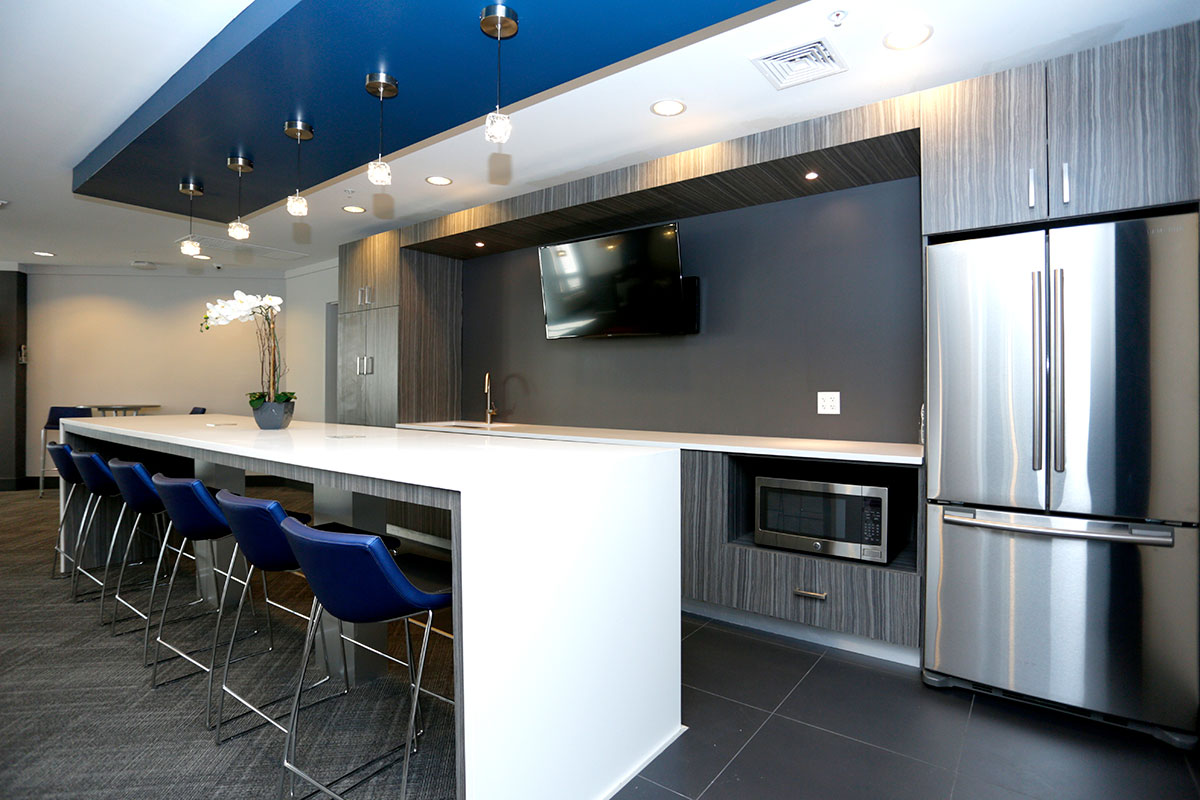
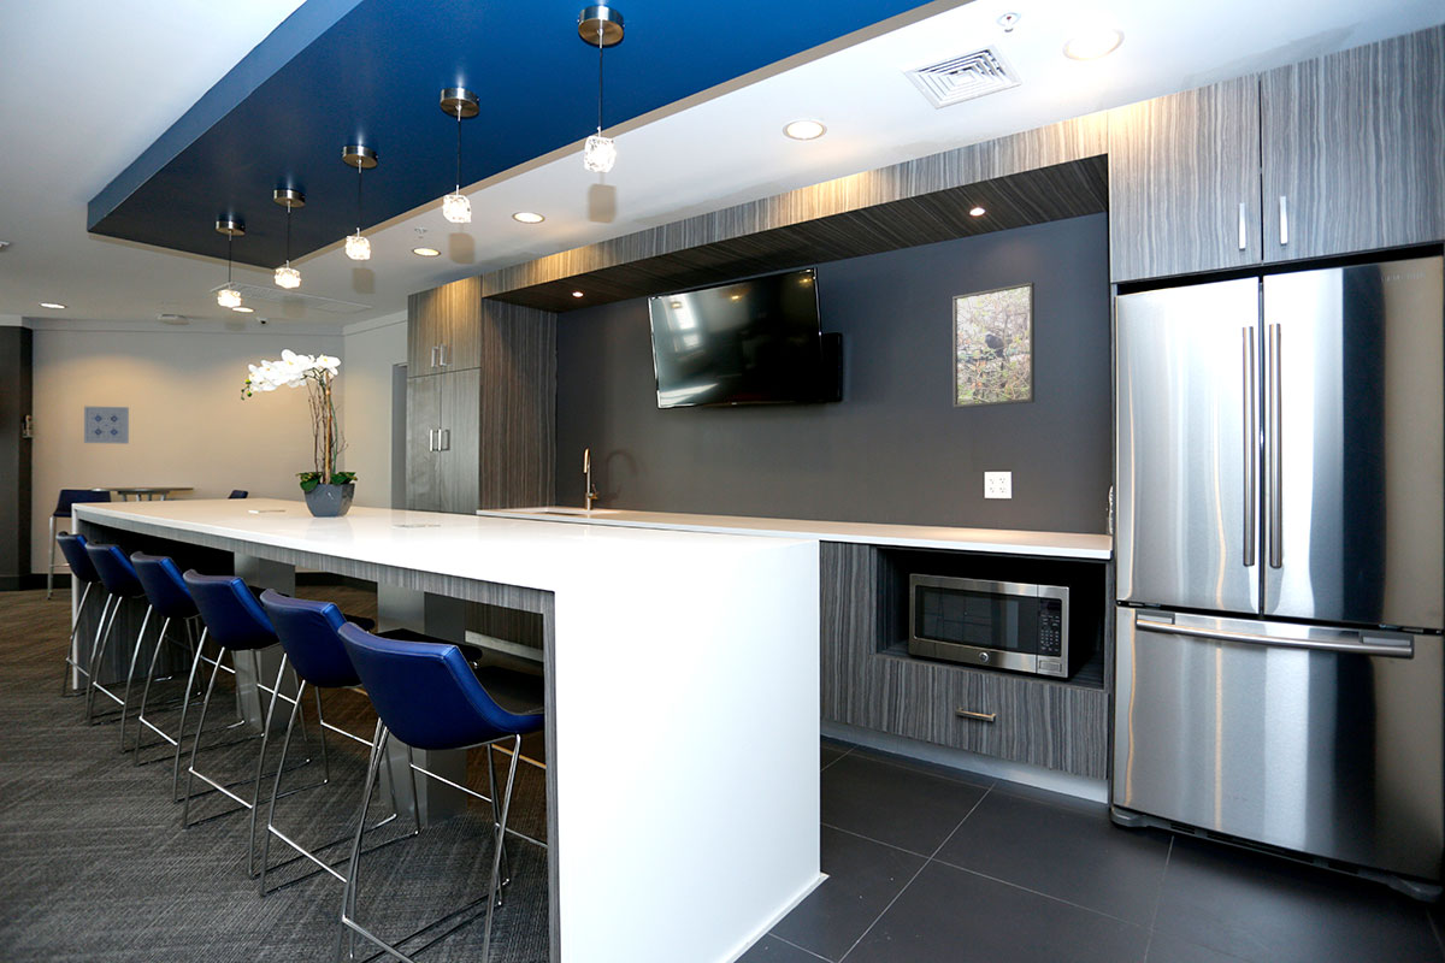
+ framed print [951,280,1036,409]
+ wall art [83,404,130,445]
